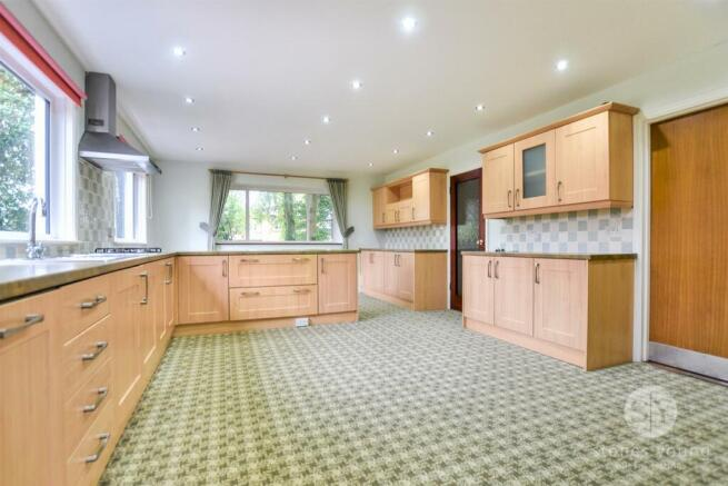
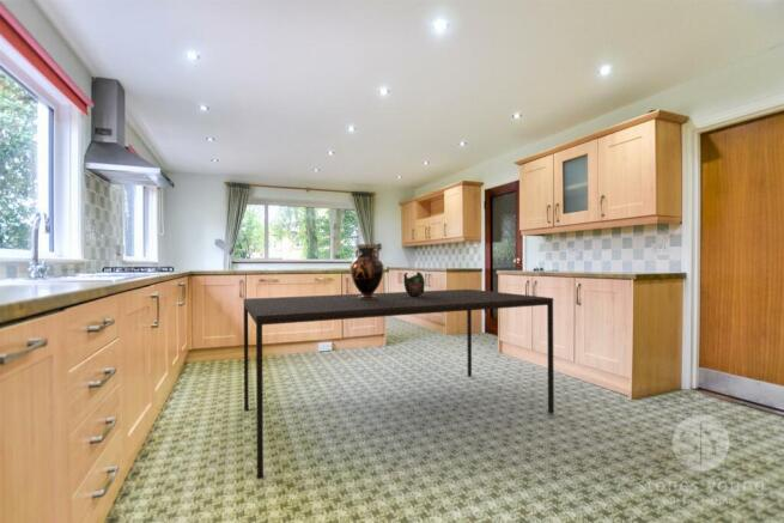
+ dining table [242,288,555,480]
+ decorative bowl [402,270,426,297]
+ vase [348,243,385,299]
